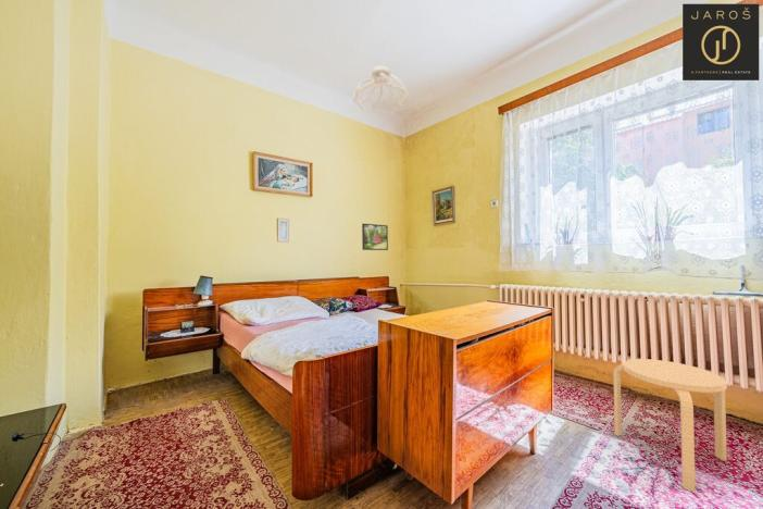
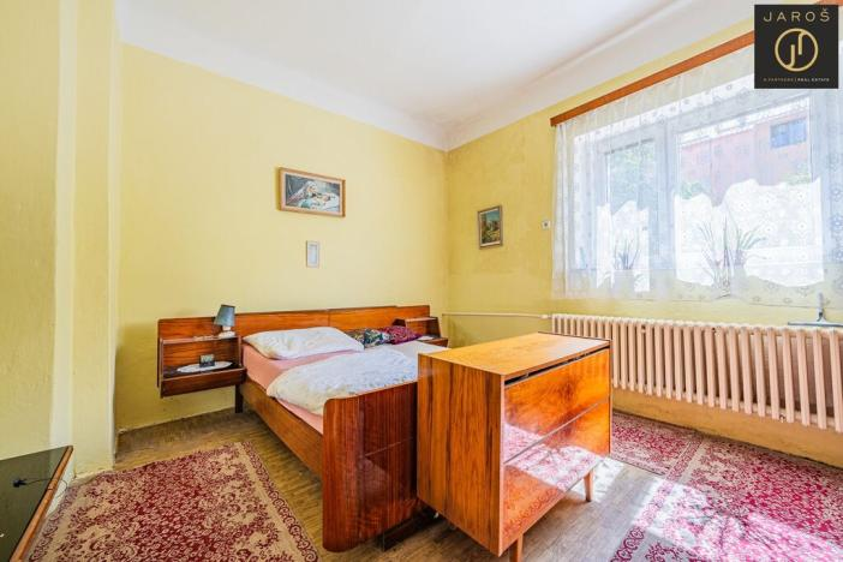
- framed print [361,223,389,251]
- ceiling light fixture [352,65,411,114]
- stool [612,358,728,493]
